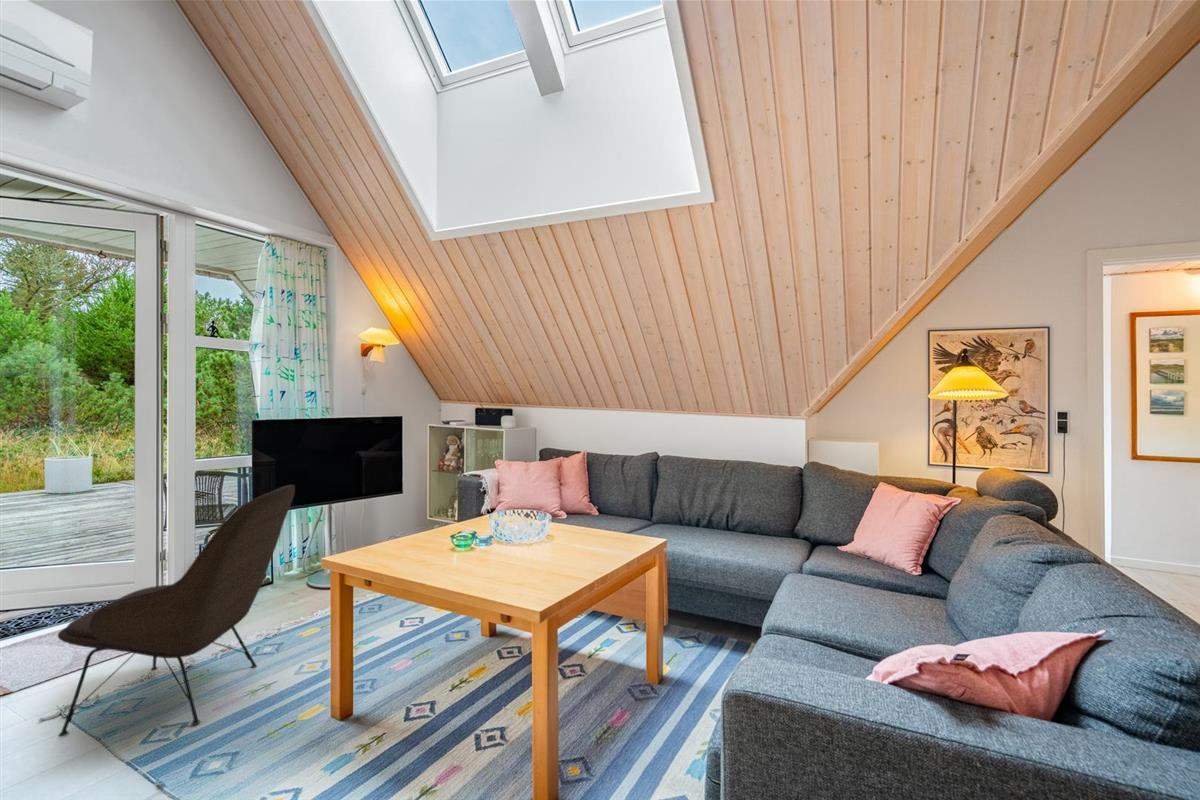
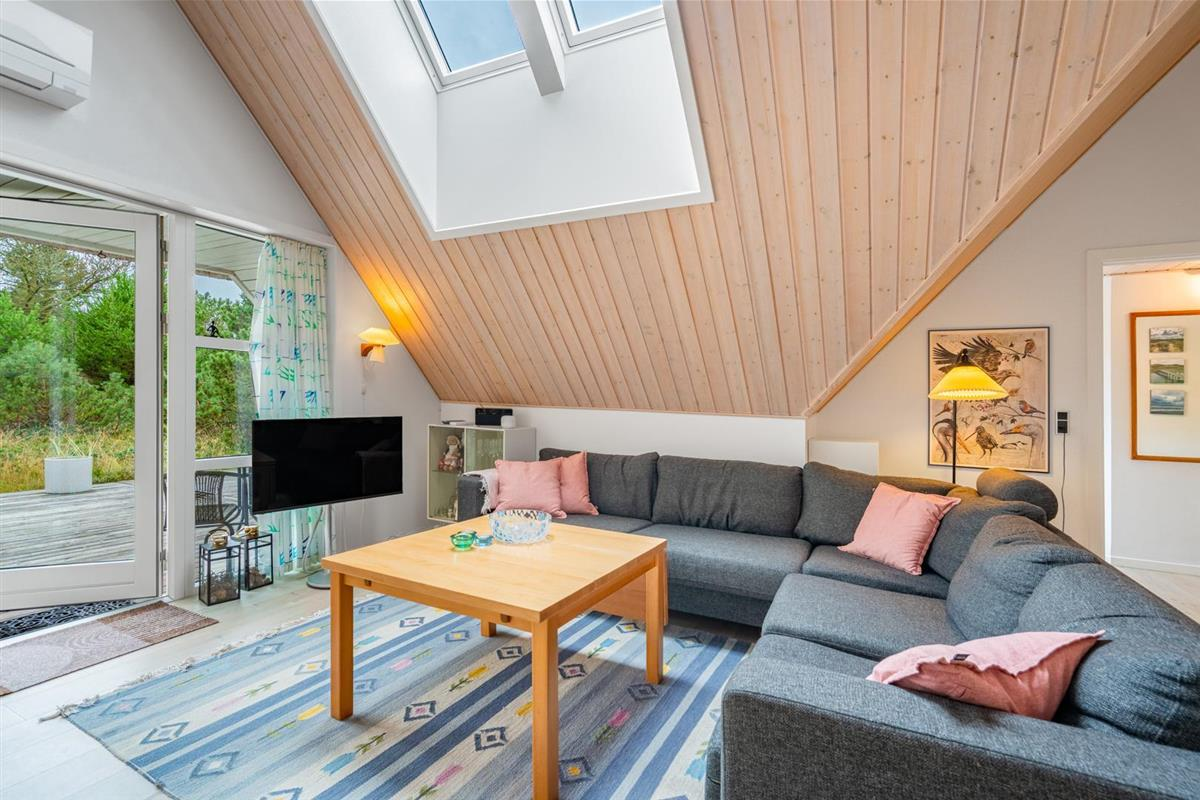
- lounge chair [57,484,296,737]
